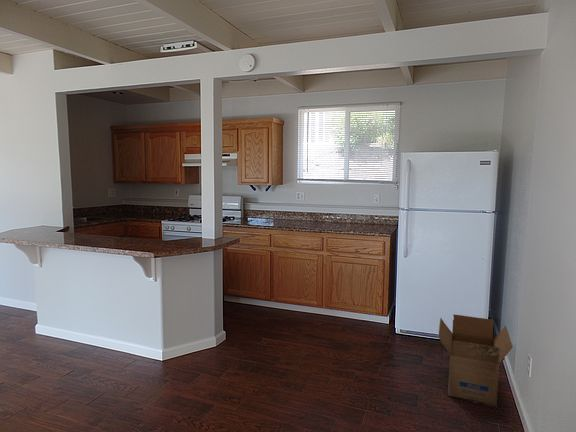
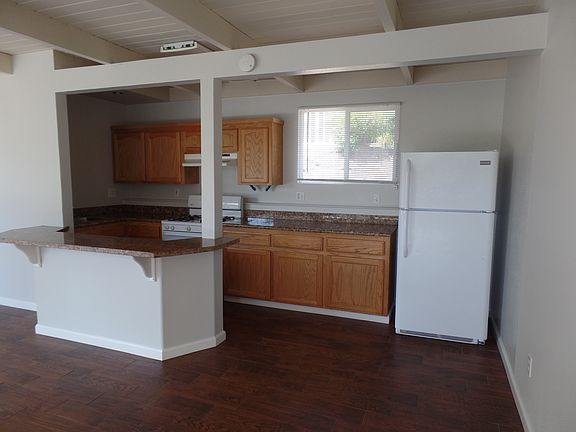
- cardboard box [437,314,514,408]
